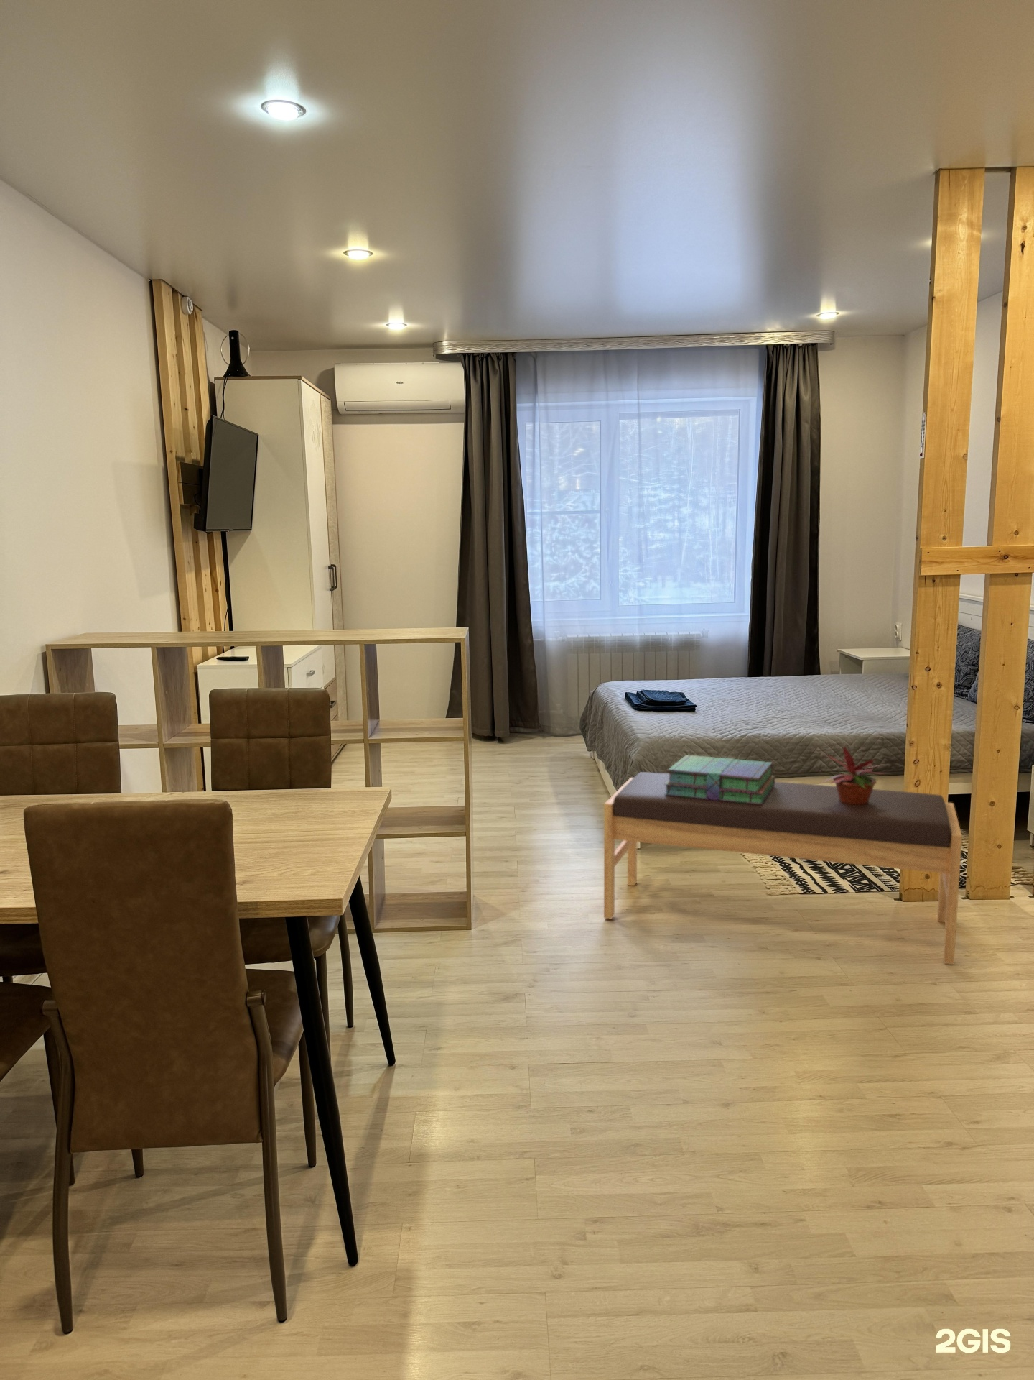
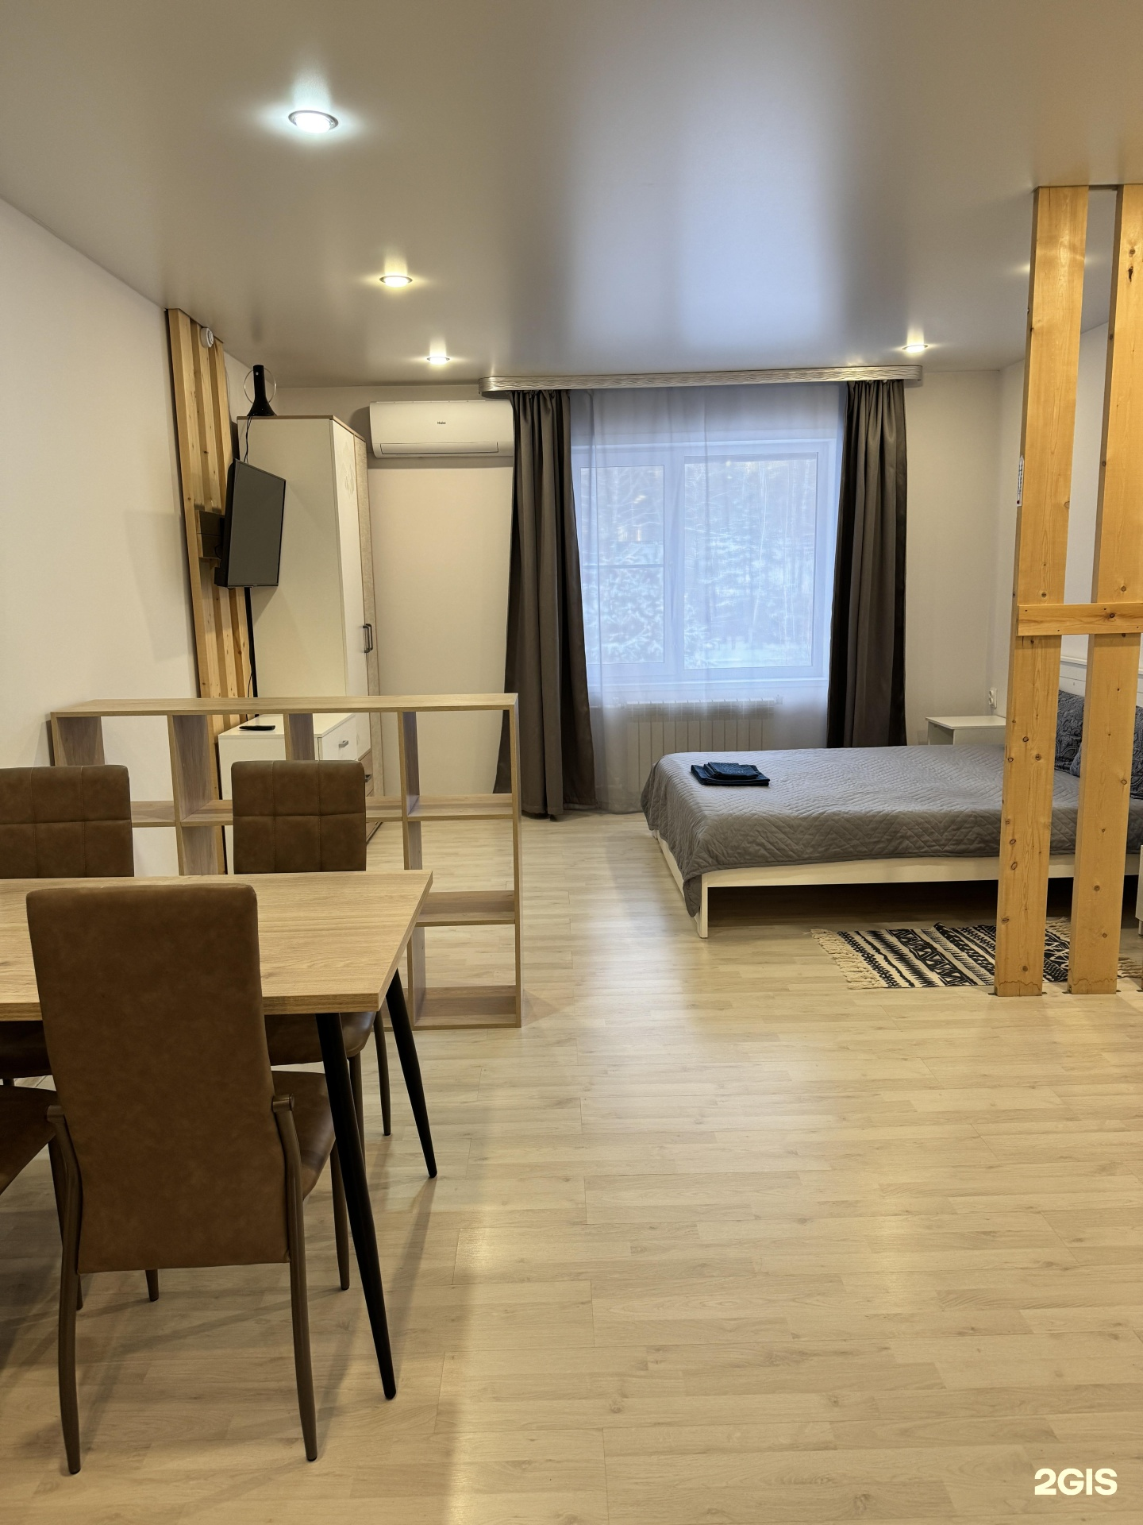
- bench [603,771,963,965]
- potted plant [819,745,891,805]
- stack of books [665,754,775,804]
